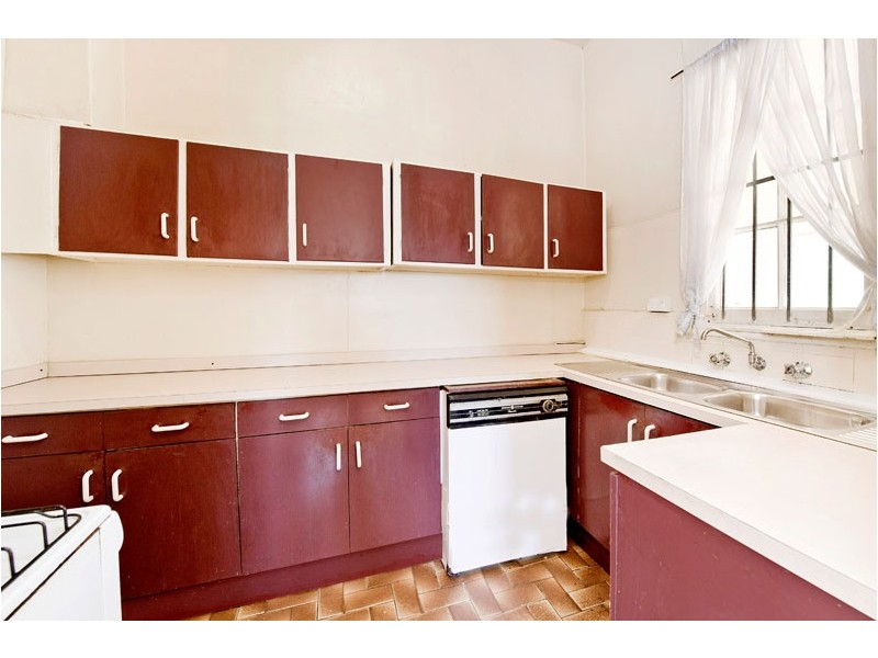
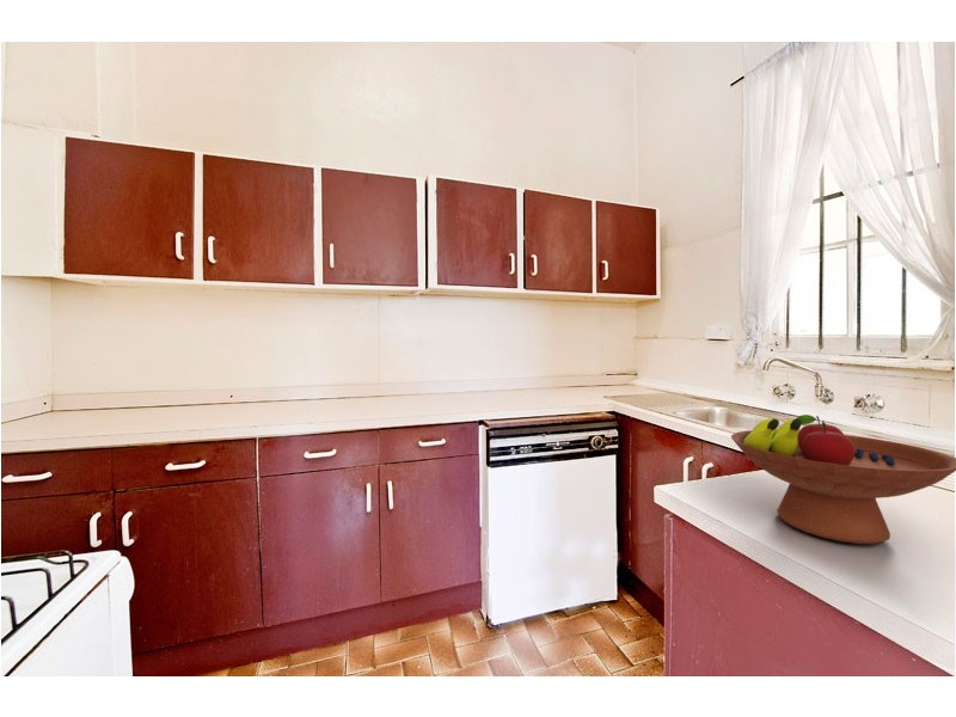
+ fruit bowl [730,413,956,545]
